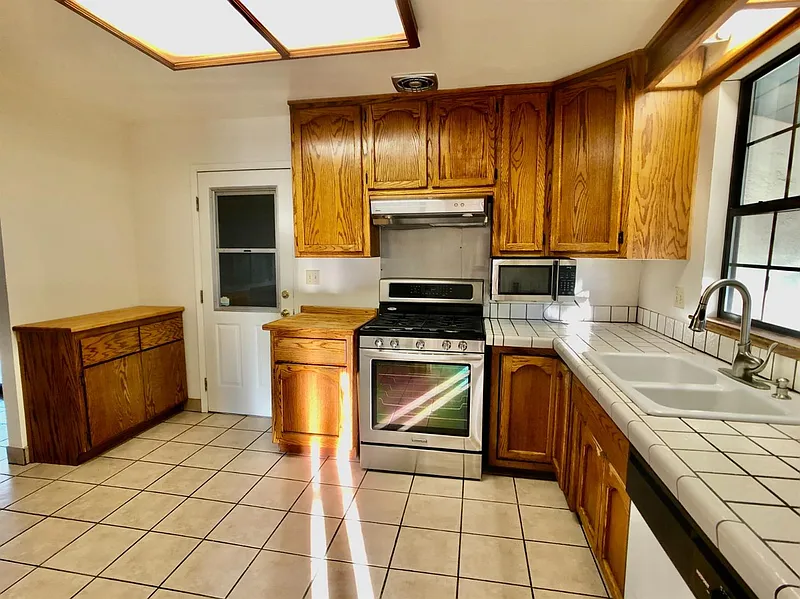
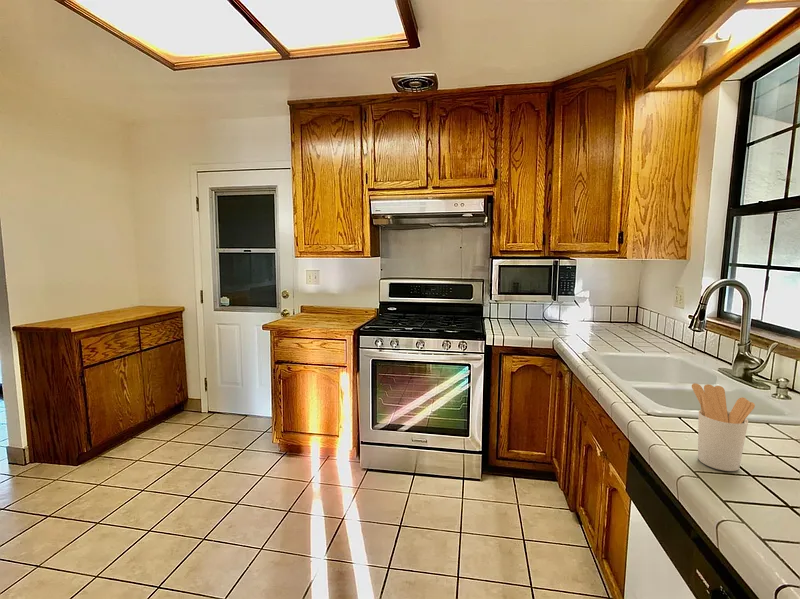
+ utensil holder [691,382,756,472]
